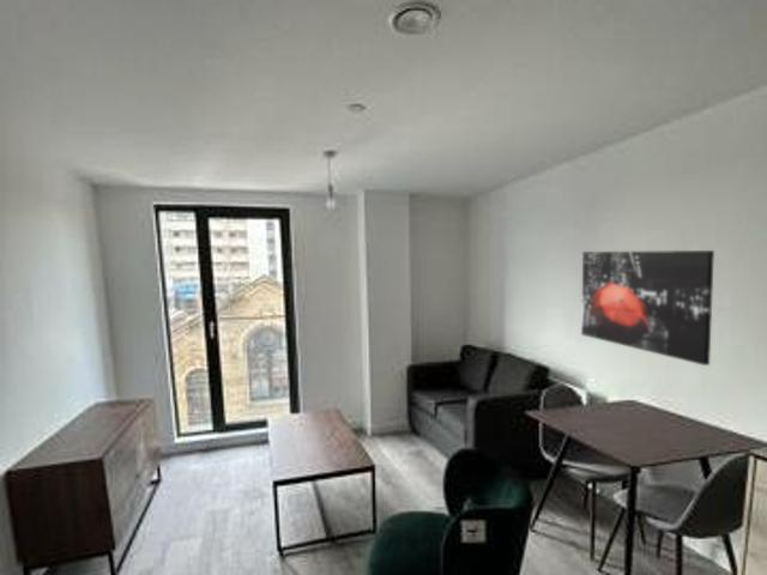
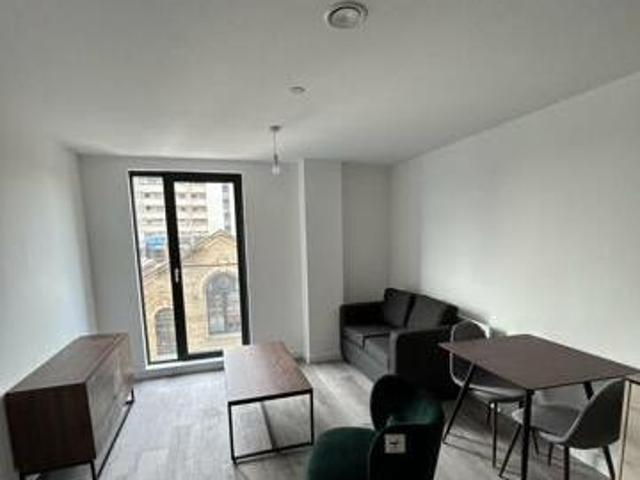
- wall art [580,249,715,367]
